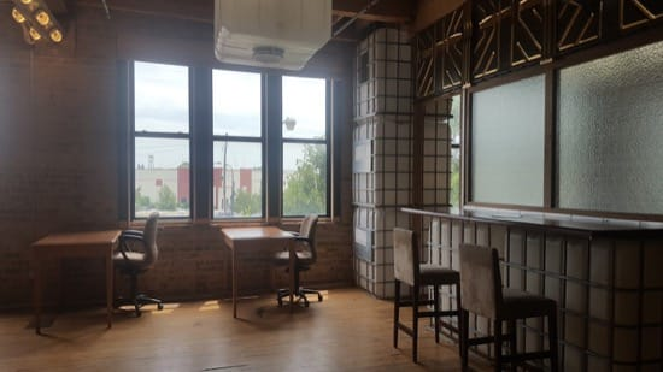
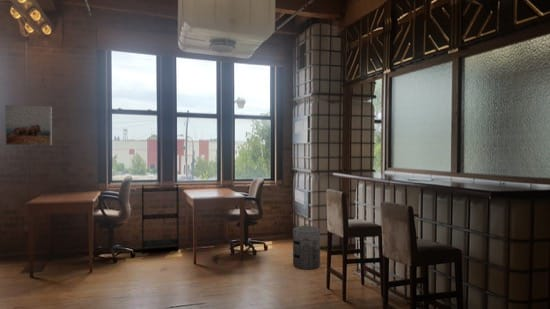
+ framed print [4,104,53,146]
+ waste bin [292,223,321,271]
+ bookshelf [141,183,180,255]
